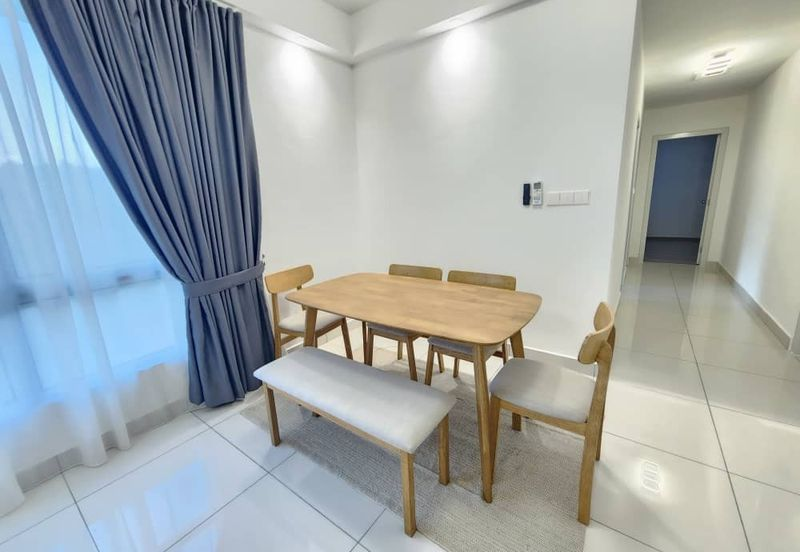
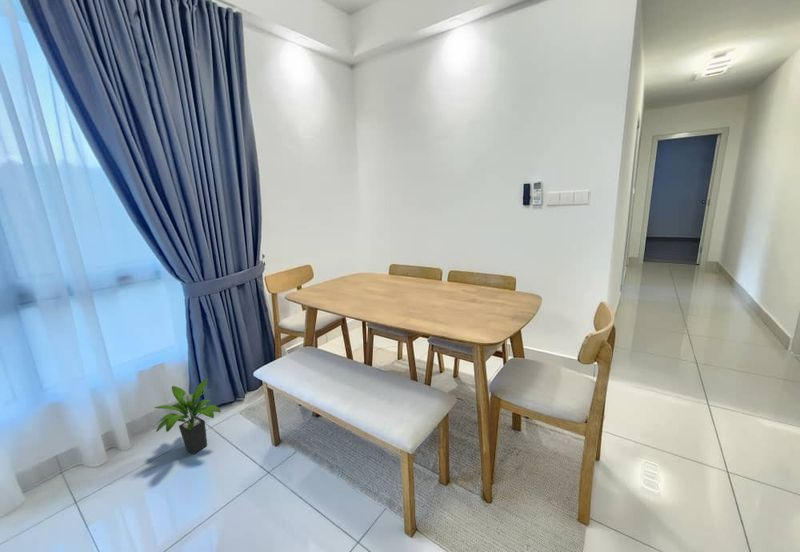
+ potted plant [153,377,222,455]
